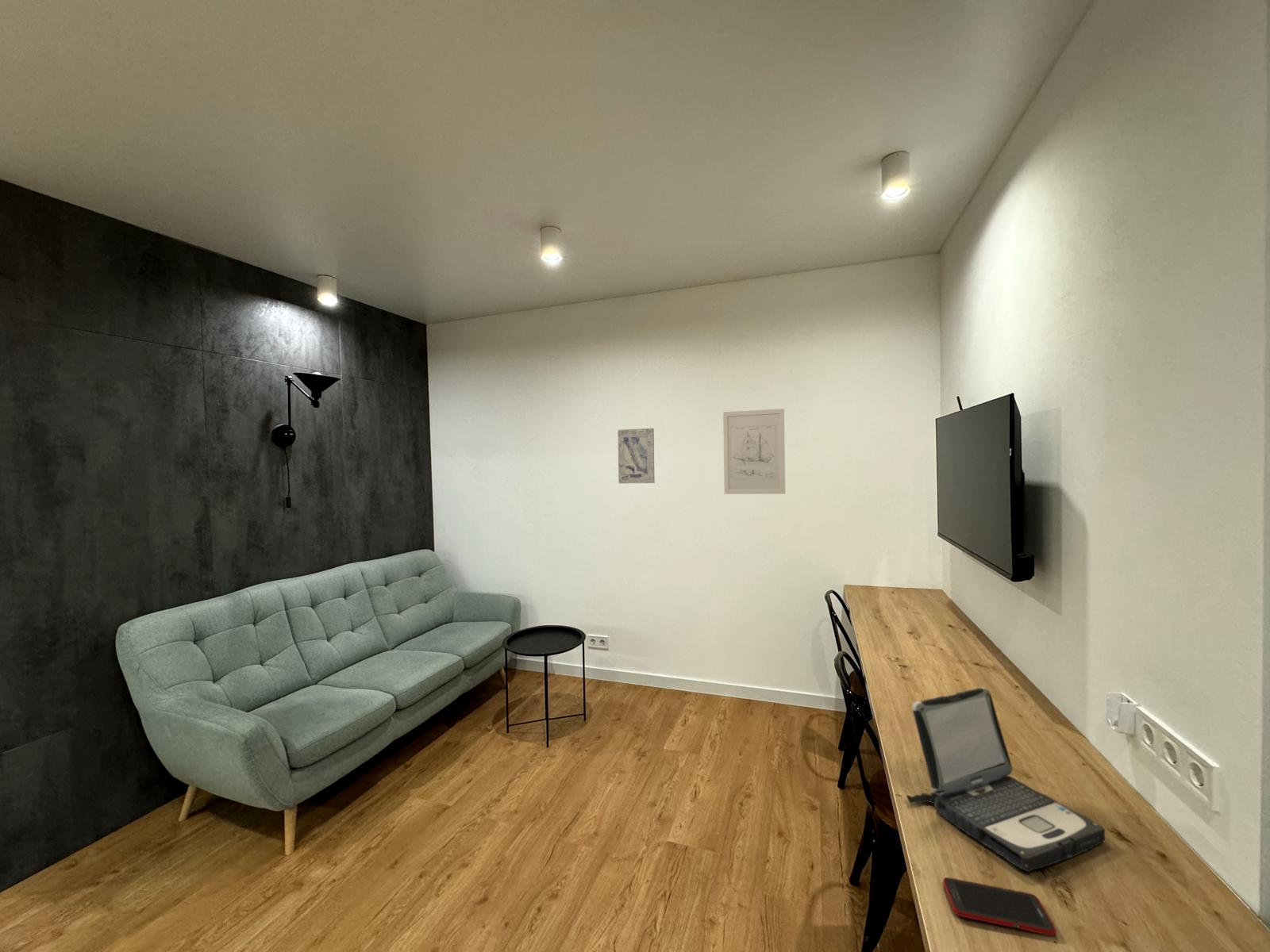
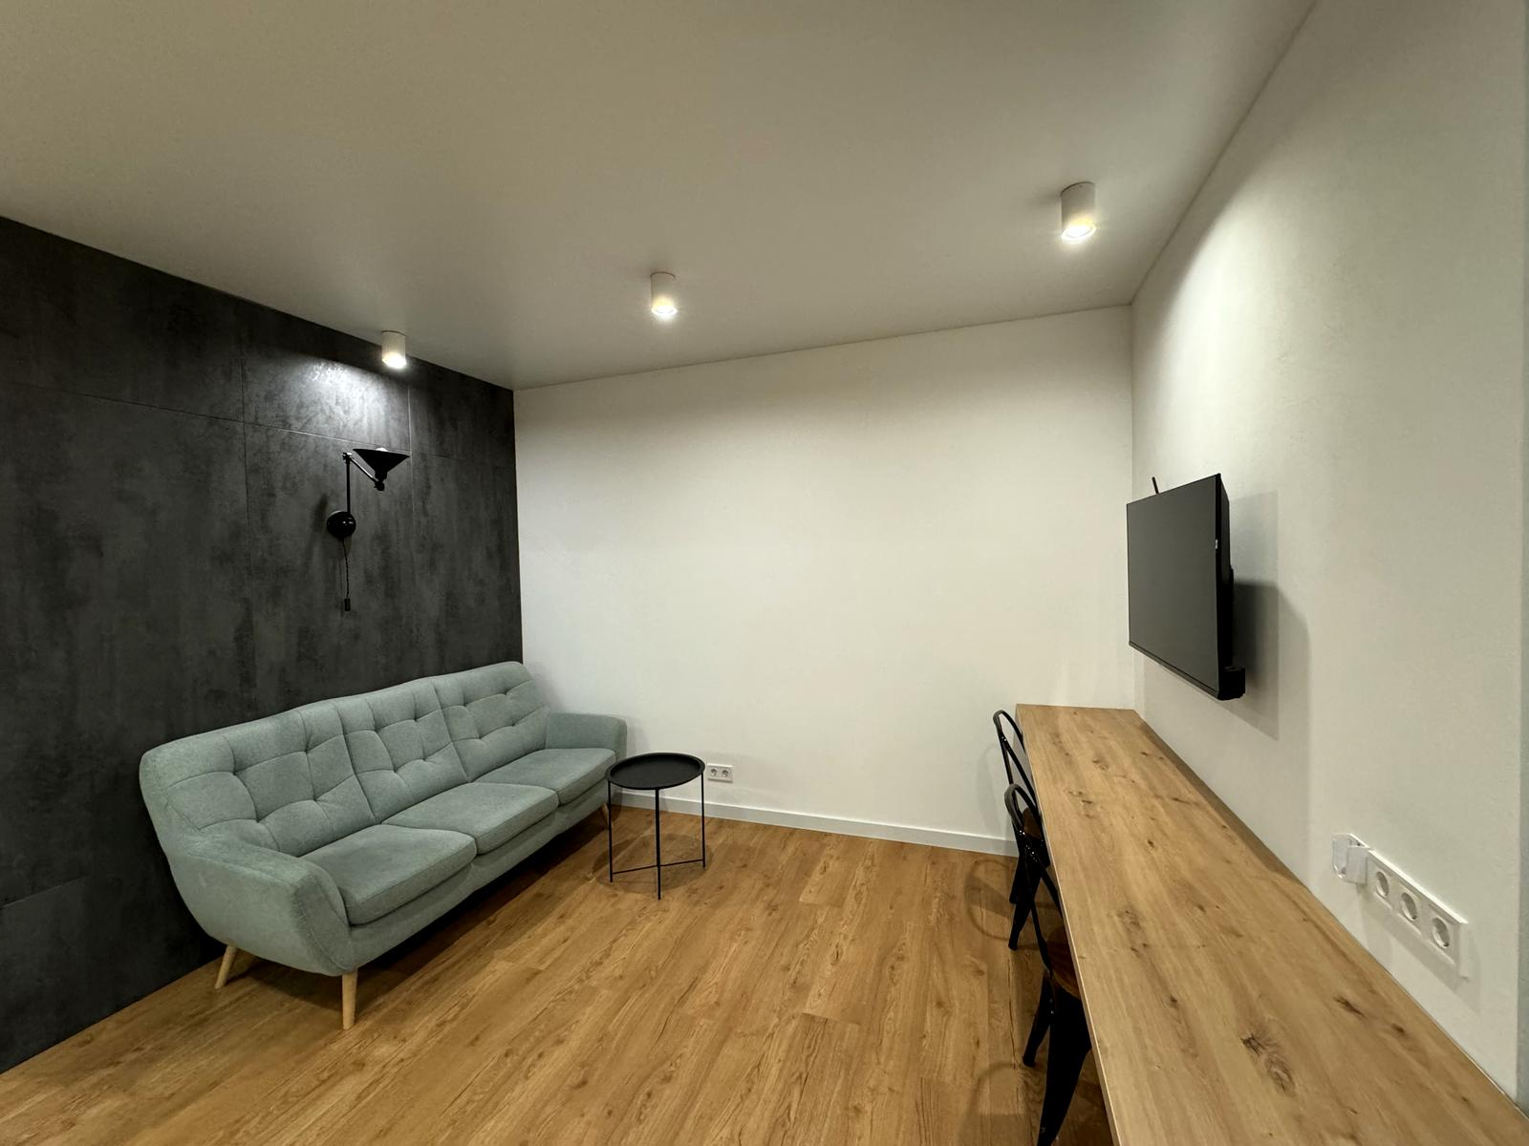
- wall art [617,428,656,484]
- wall art [722,408,786,495]
- laptop [906,686,1106,872]
- cell phone [942,877,1057,937]
